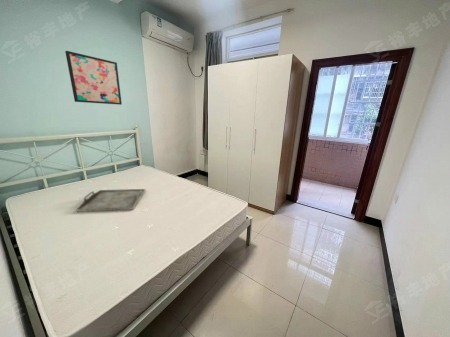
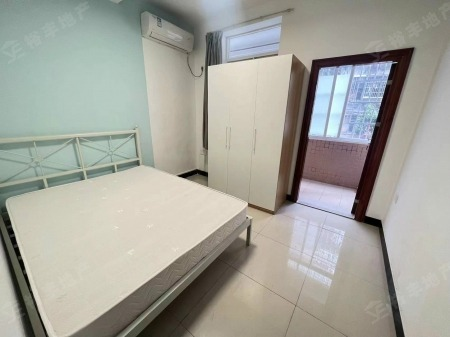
- wall art [64,50,123,106]
- serving tray [75,188,147,213]
